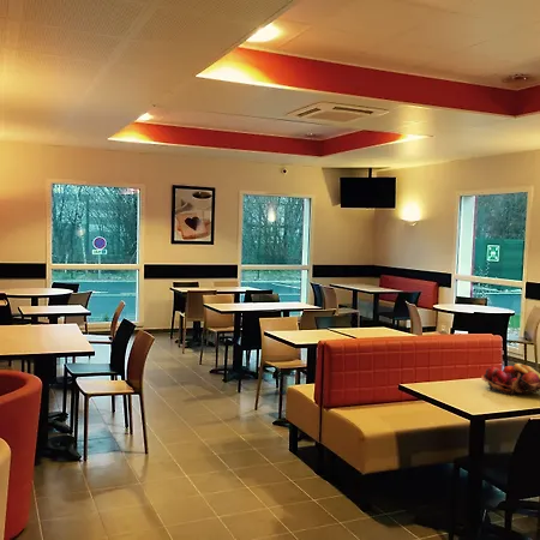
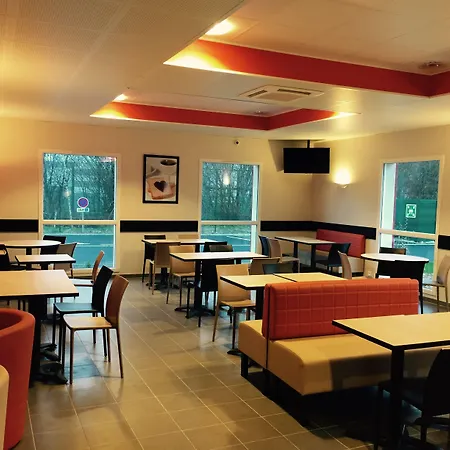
- fruit basket [480,362,540,396]
